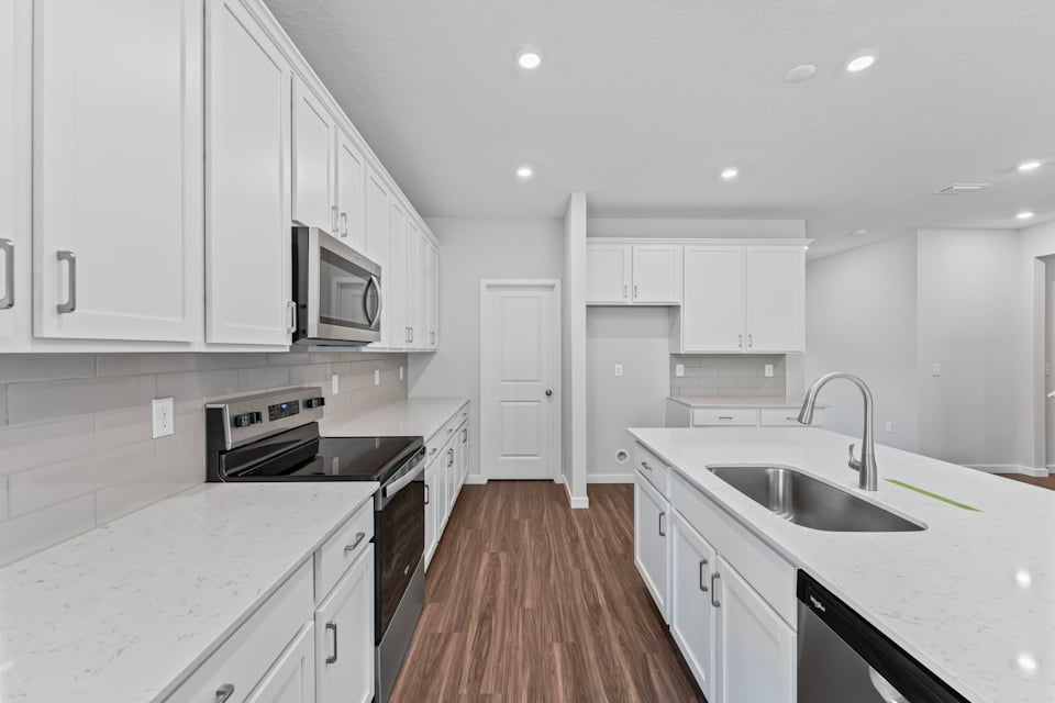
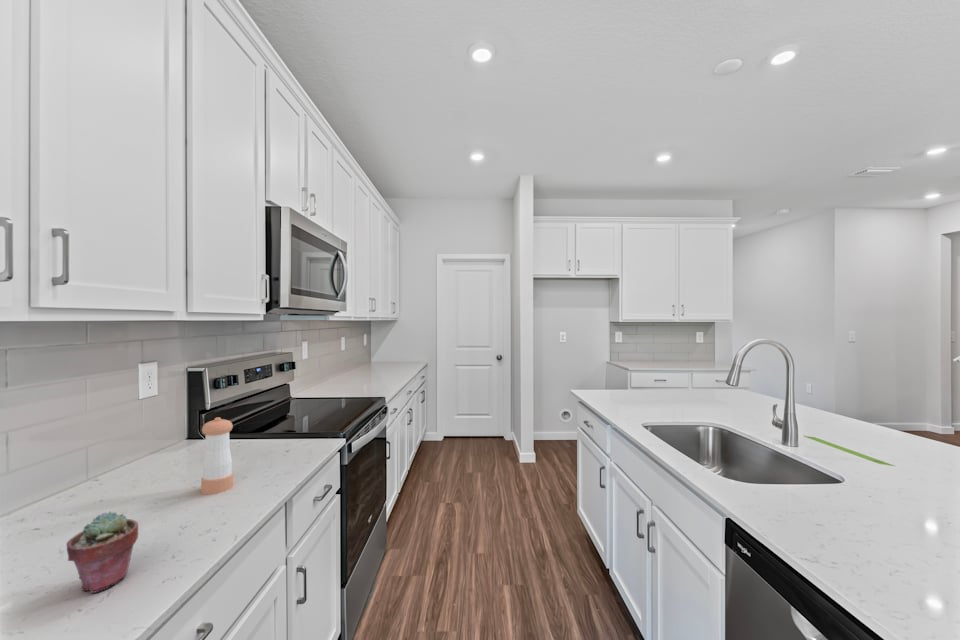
+ pepper shaker [200,416,234,495]
+ potted succulent [65,511,140,594]
